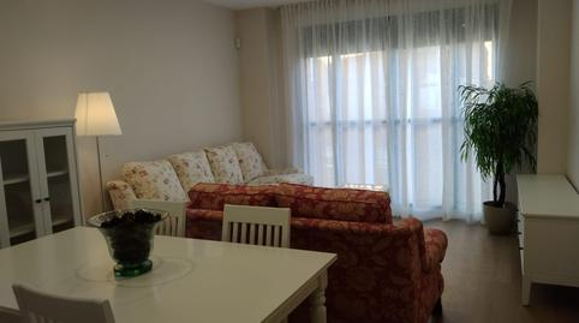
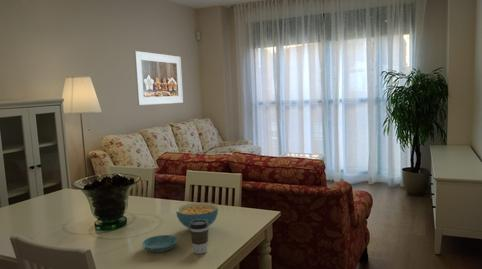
+ coffee cup [190,220,209,255]
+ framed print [133,50,184,106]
+ cereal bowl [175,202,219,230]
+ saucer [141,234,179,253]
